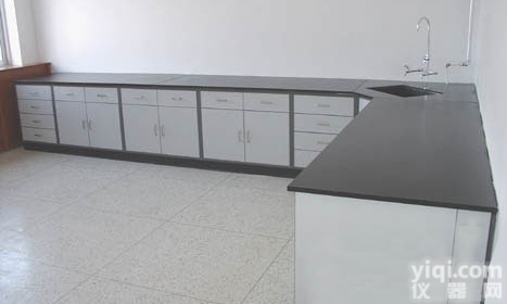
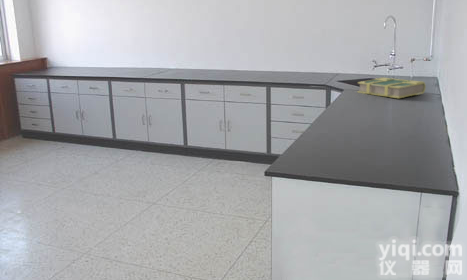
+ book [357,76,427,99]
